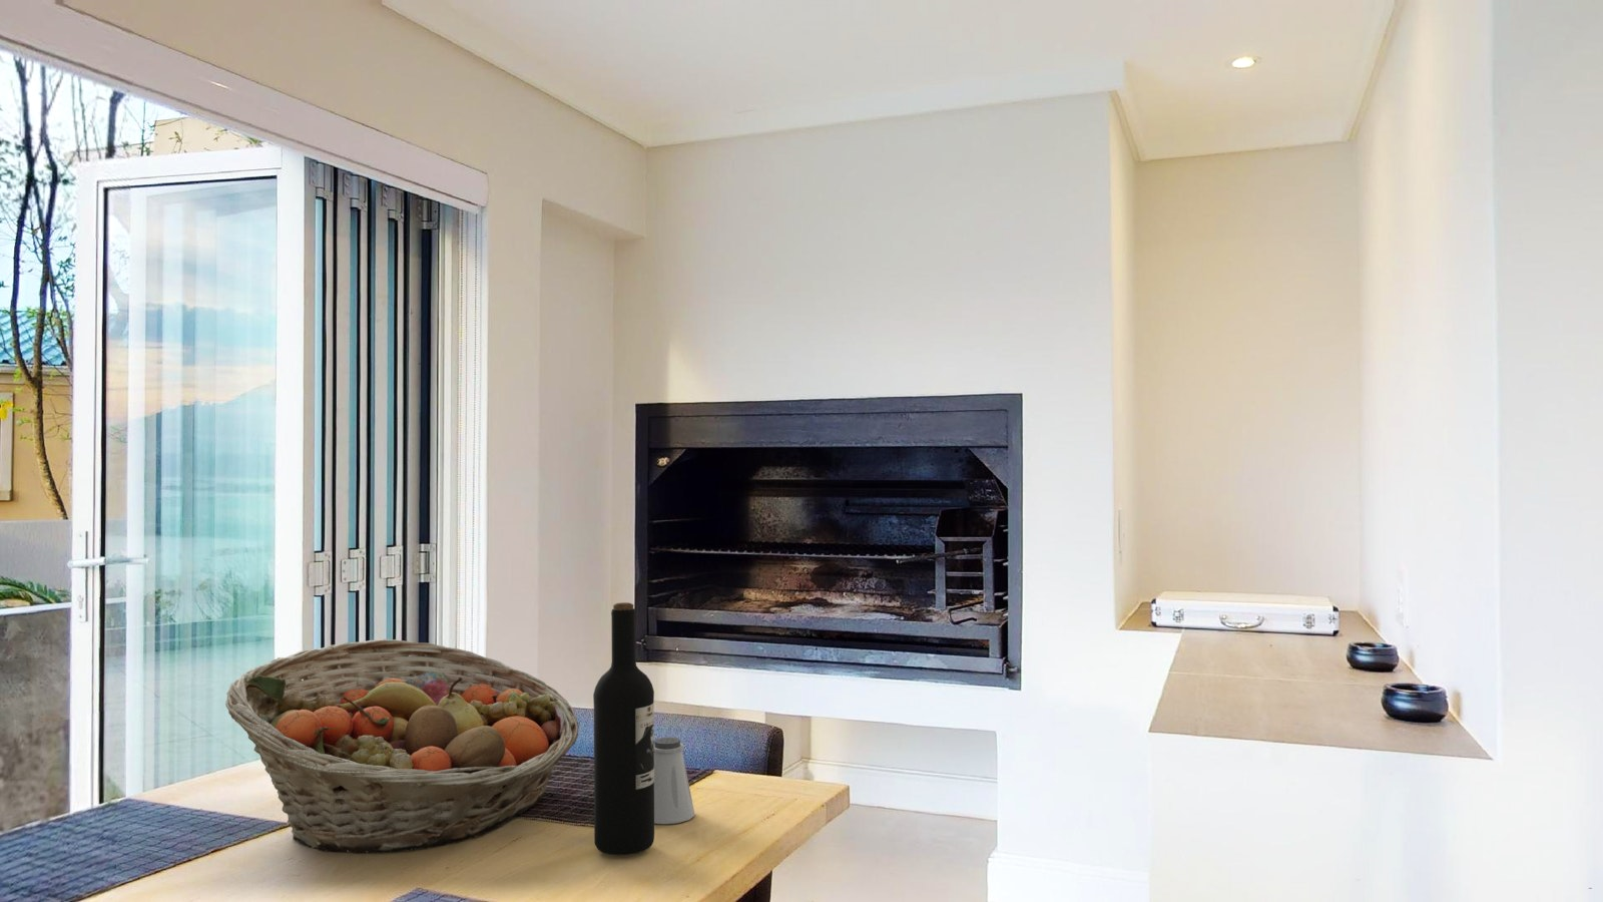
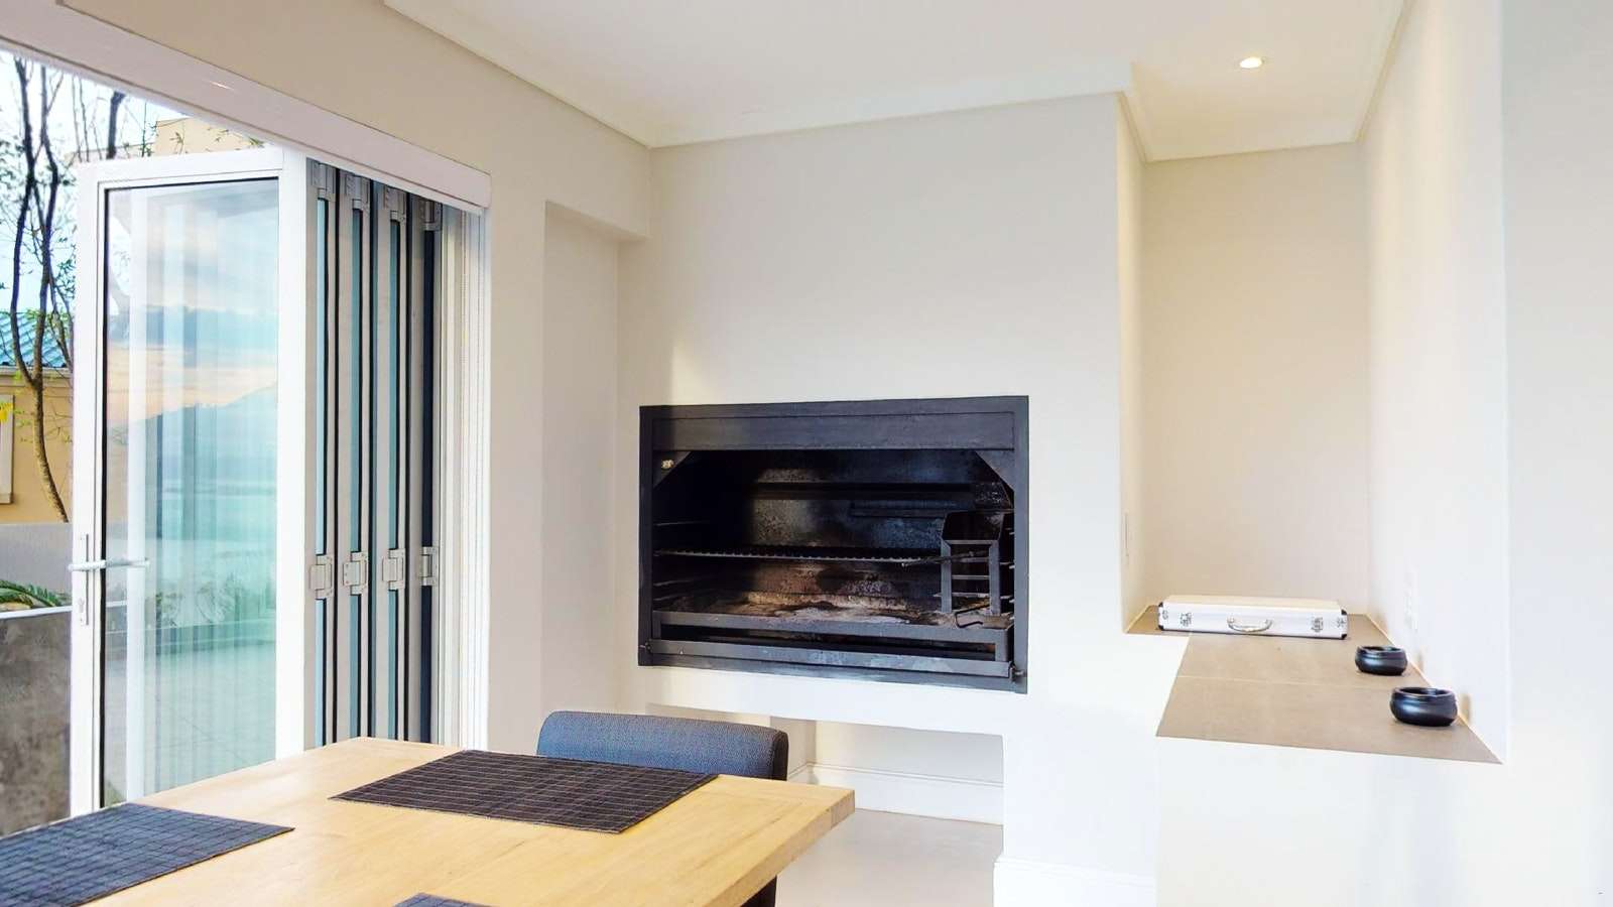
- saltshaker [654,737,696,825]
- wine bottle [592,601,655,856]
- fruit basket [225,639,580,855]
